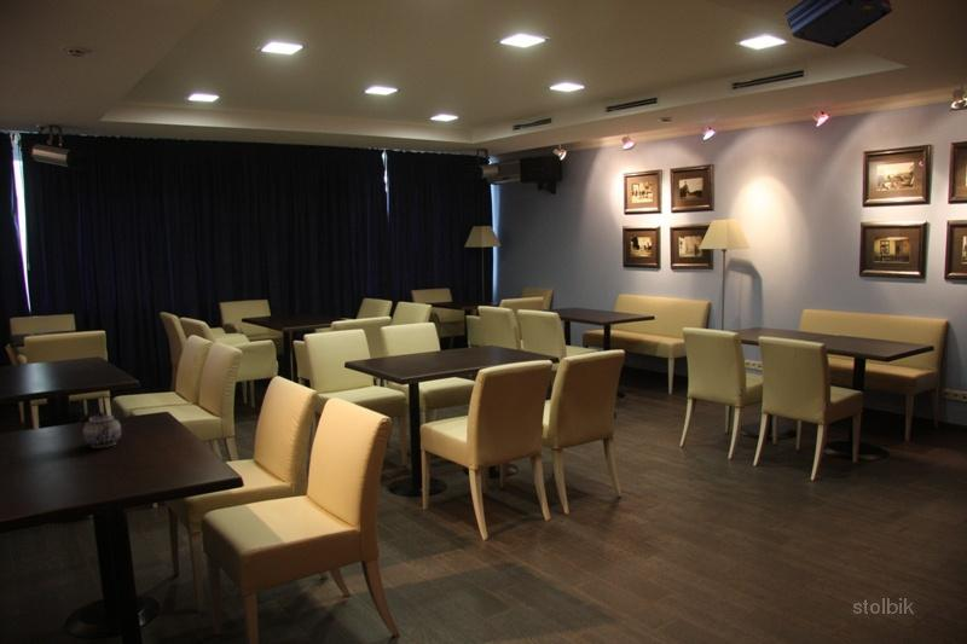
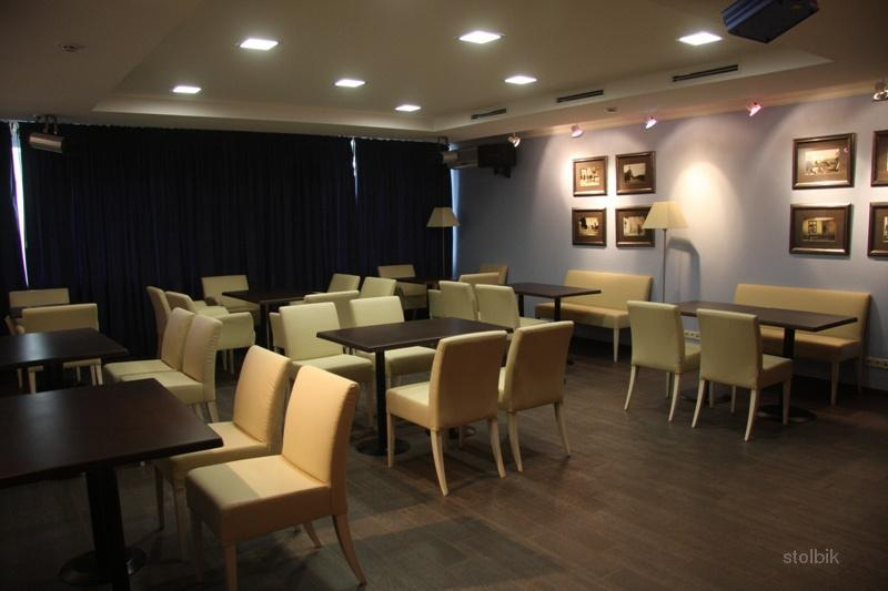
- teapot [82,411,122,448]
